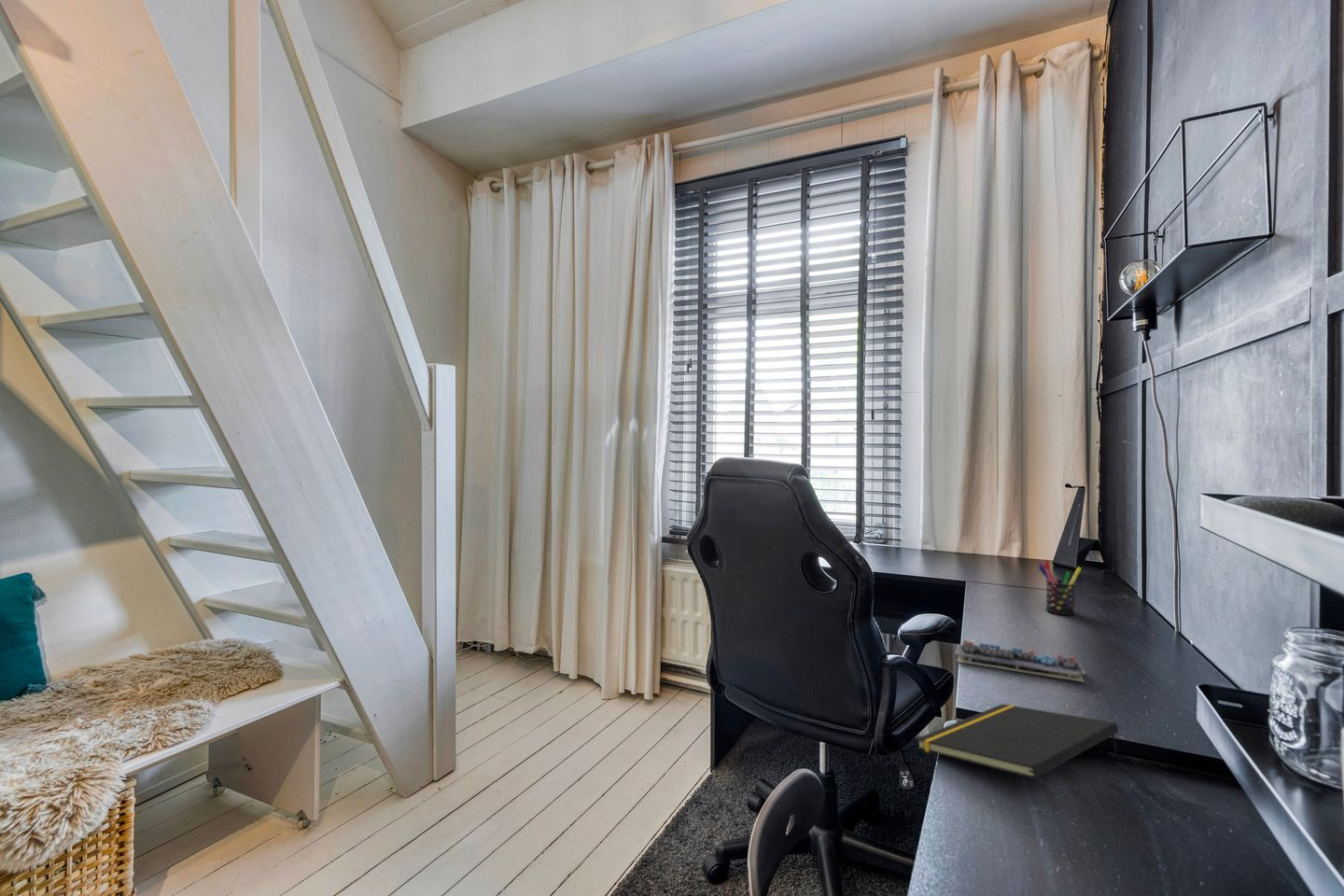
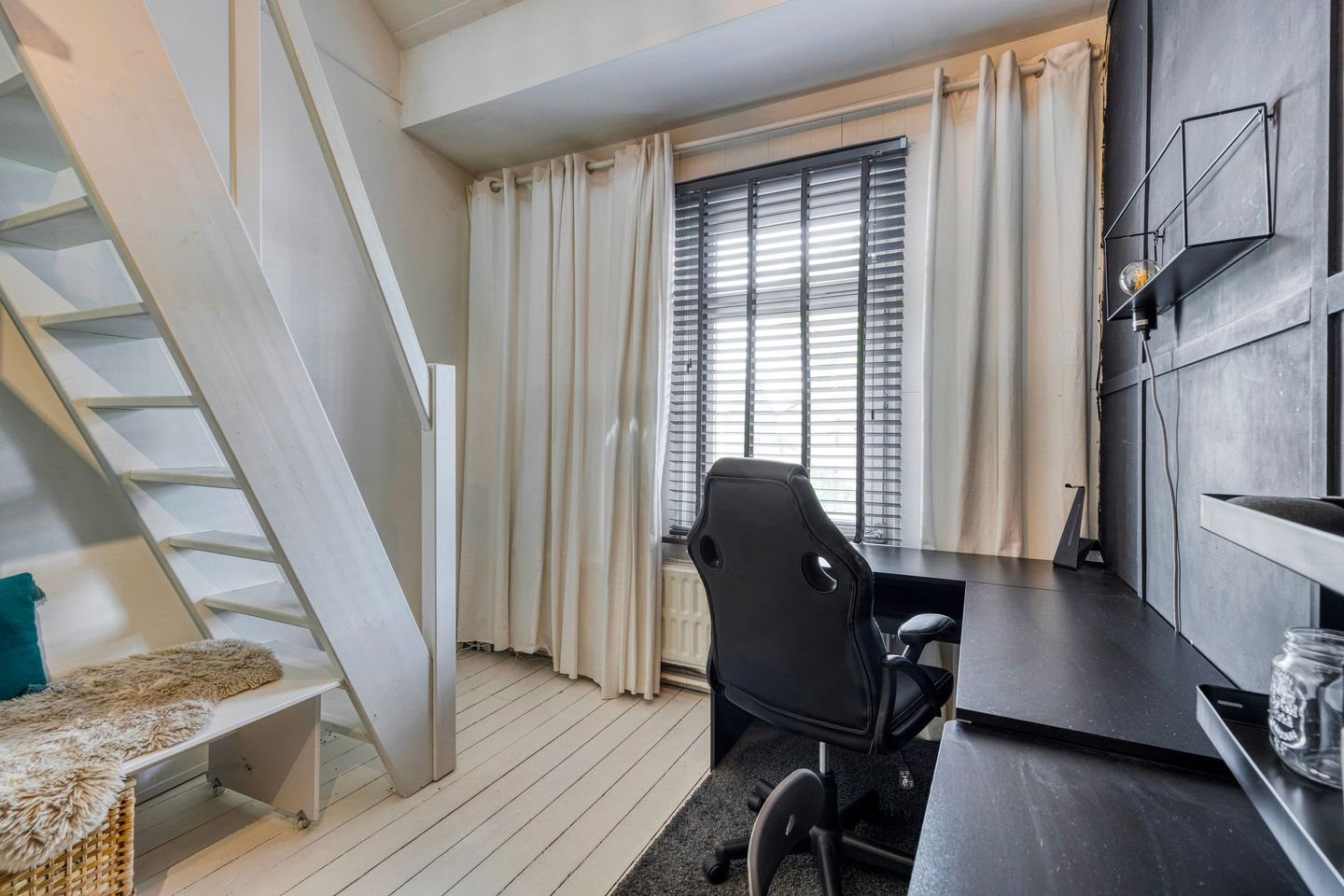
- pen holder [1038,559,1083,616]
- keyboard [955,639,1086,682]
- notepad [915,703,1119,780]
